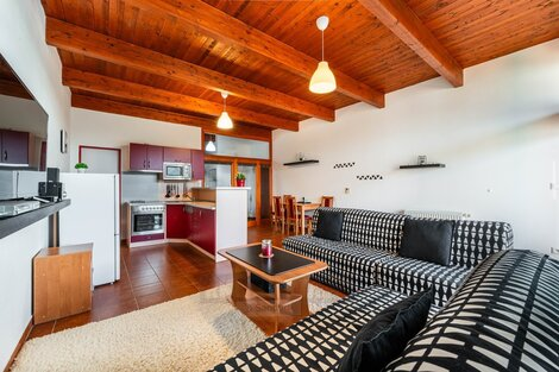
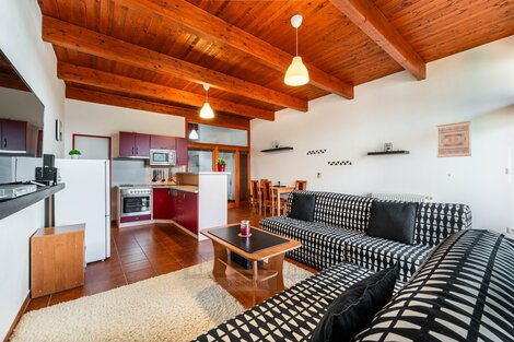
+ wall art [435,120,472,158]
